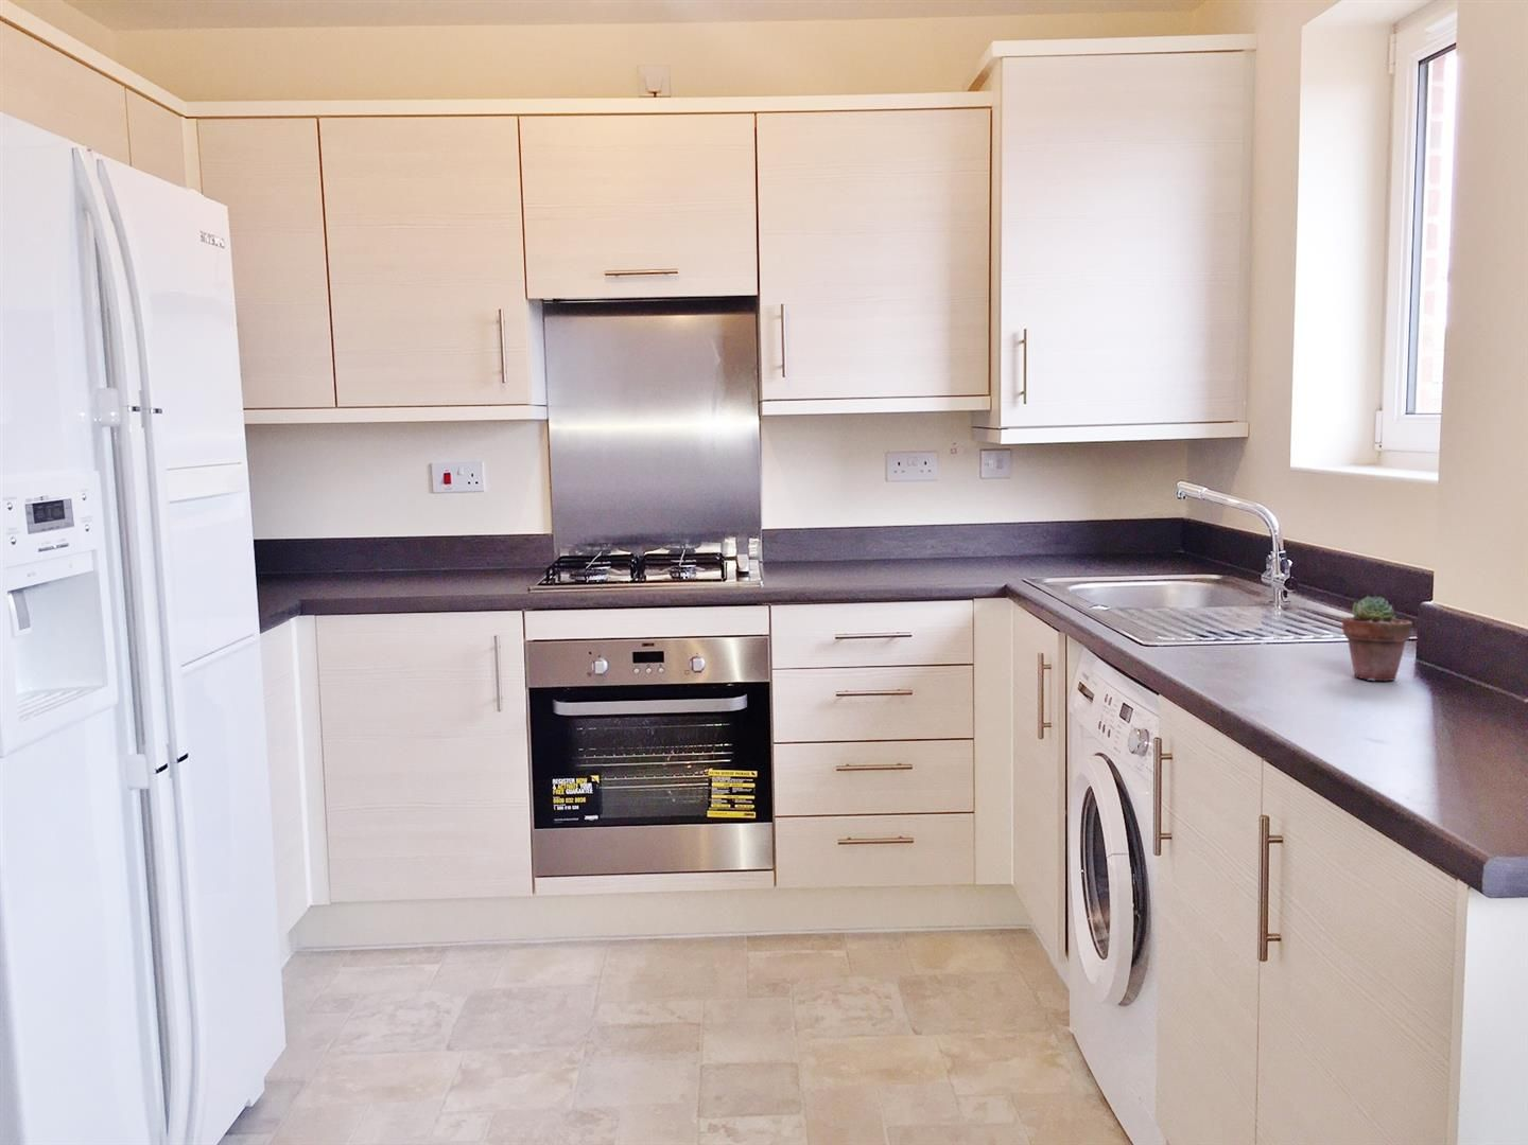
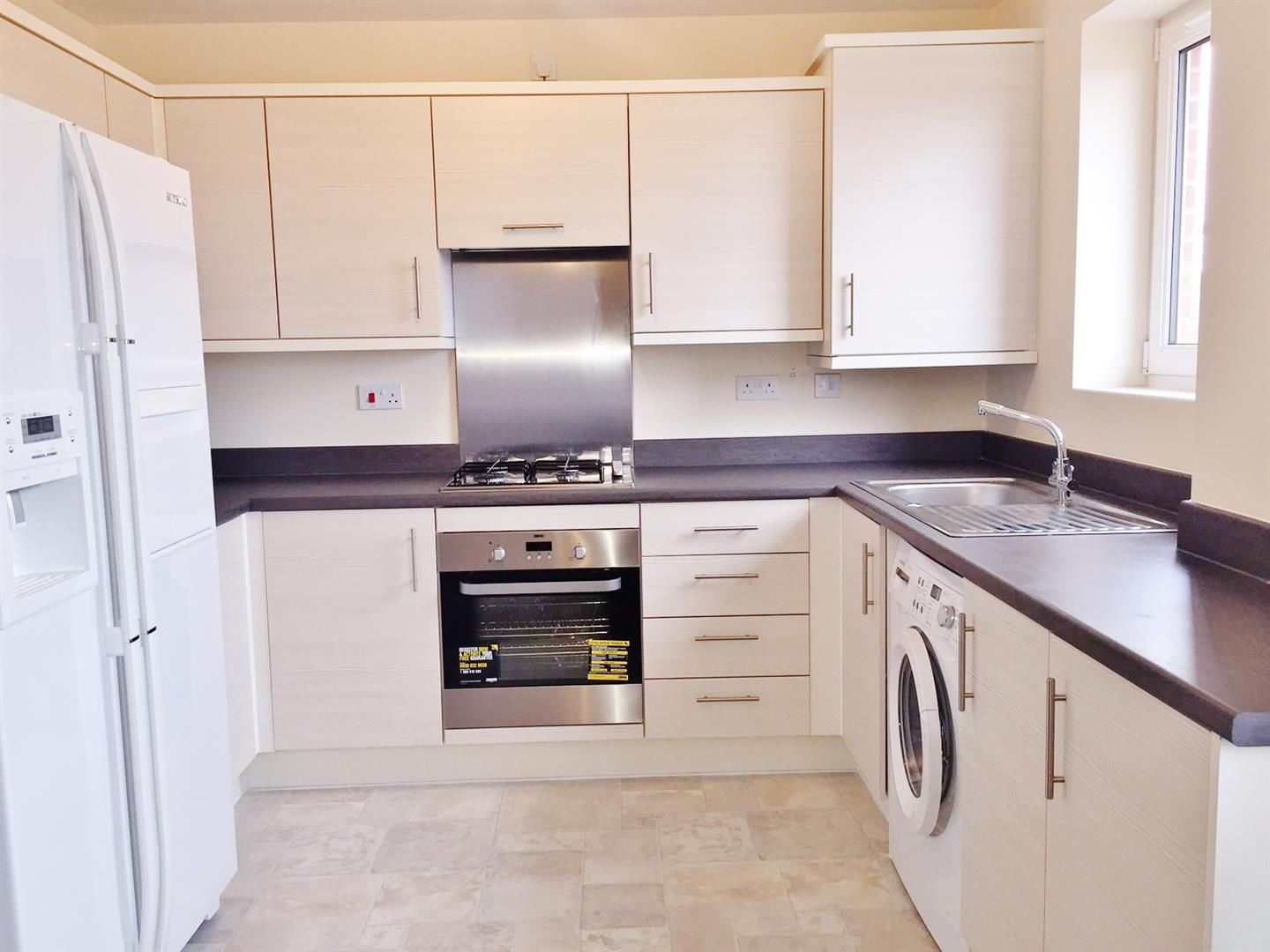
- potted succulent [1342,595,1414,682]
